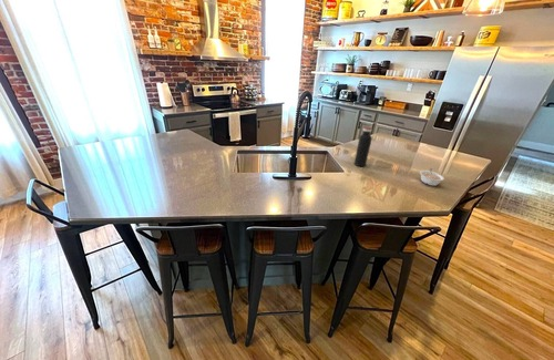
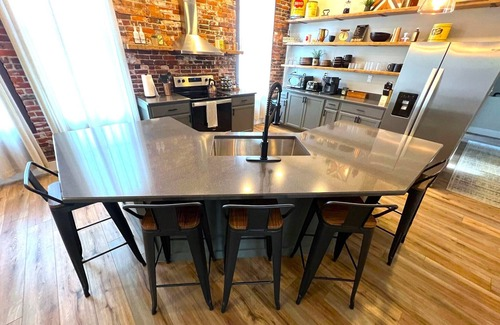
- water bottle [353,126,373,167]
- legume [419,167,445,187]
